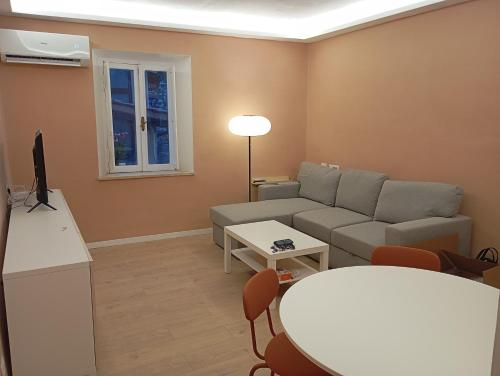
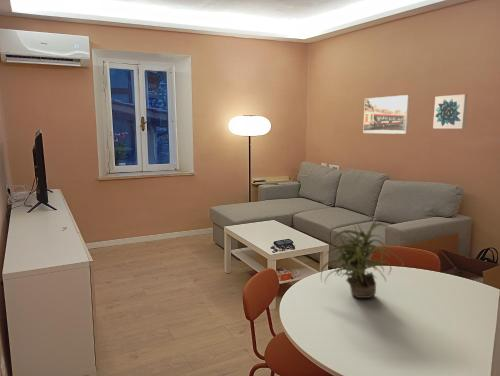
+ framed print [362,94,411,135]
+ wall art [432,93,469,130]
+ potted plant [320,214,405,299]
